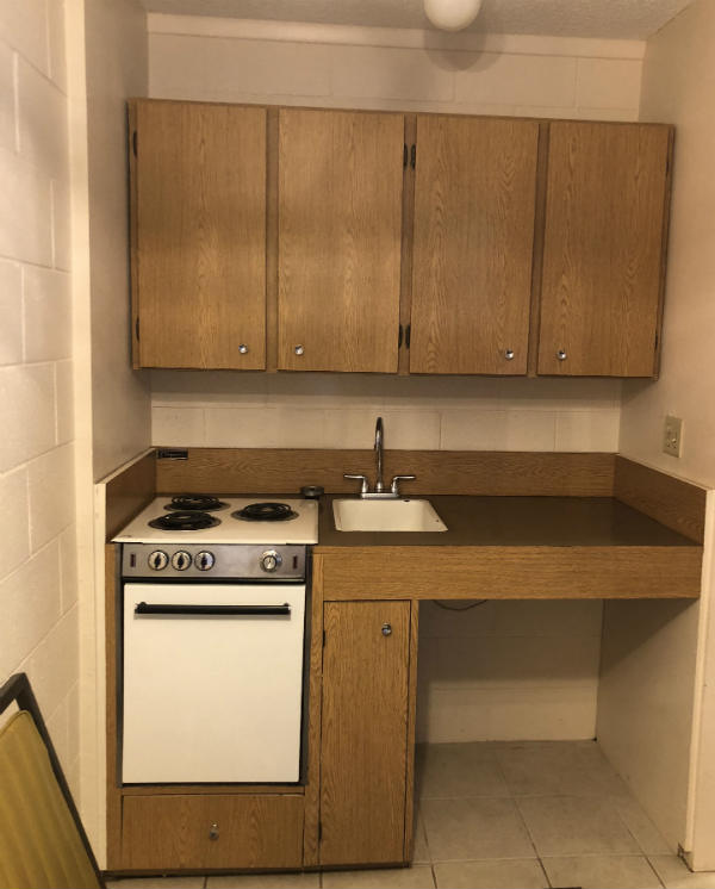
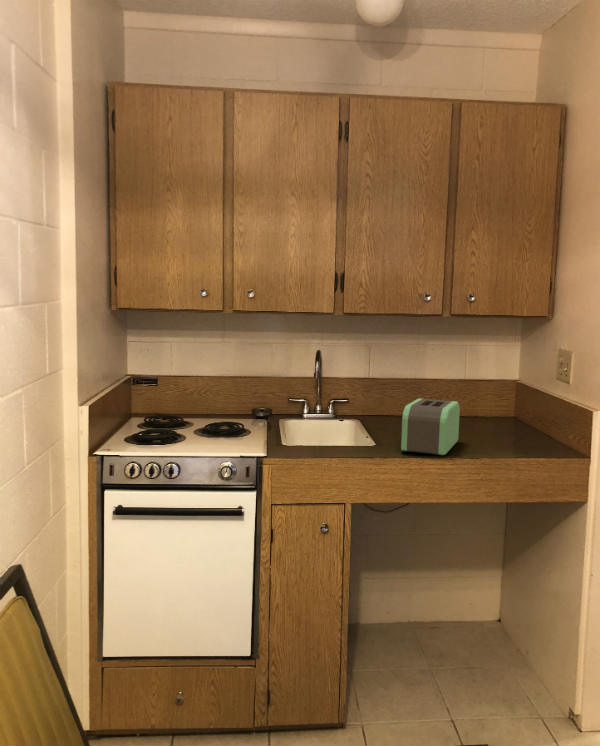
+ toaster [400,397,461,457]
